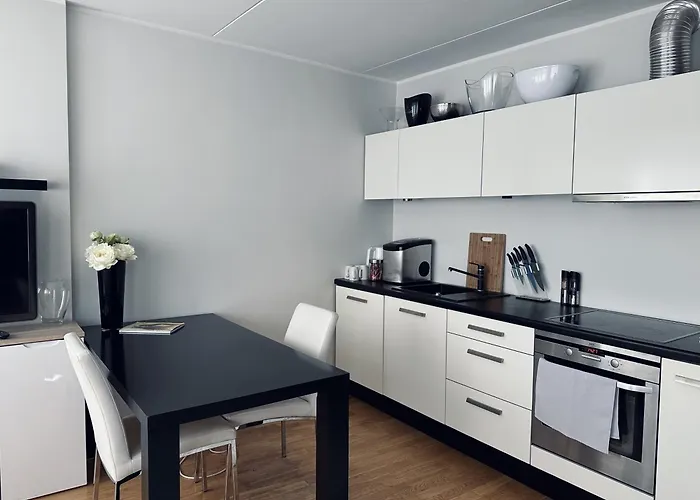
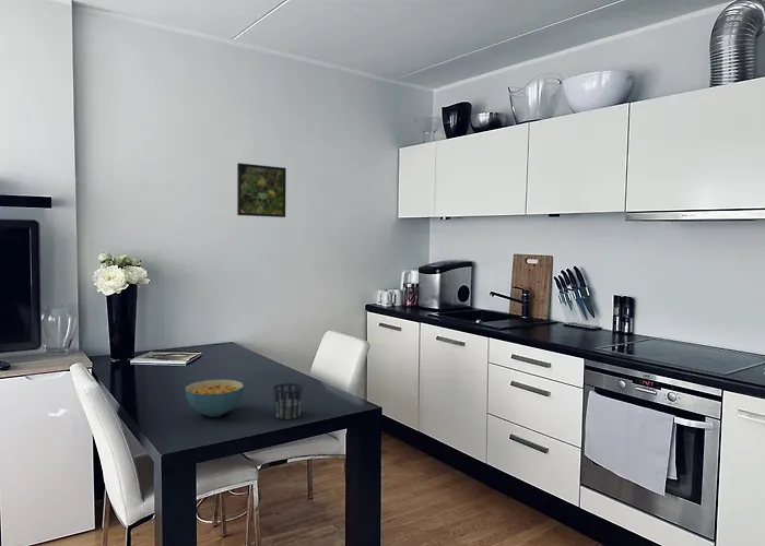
+ cup [273,382,304,420]
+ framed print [236,162,287,218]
+ cereal bowl [185,379,245,418]
